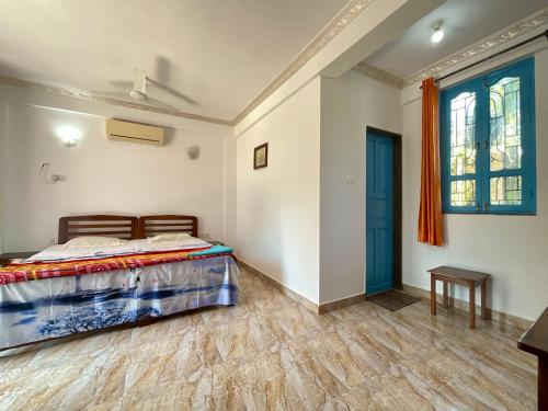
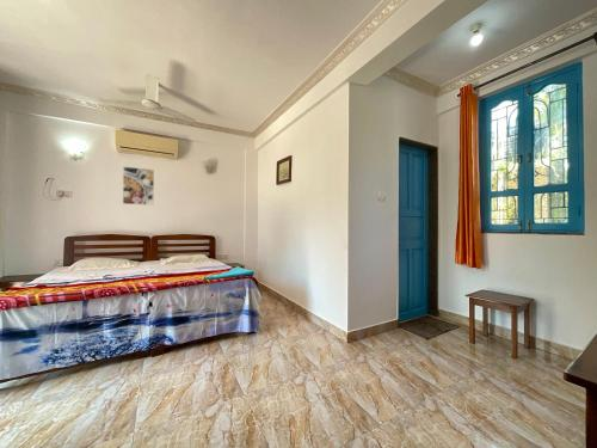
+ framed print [122,165,155,207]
